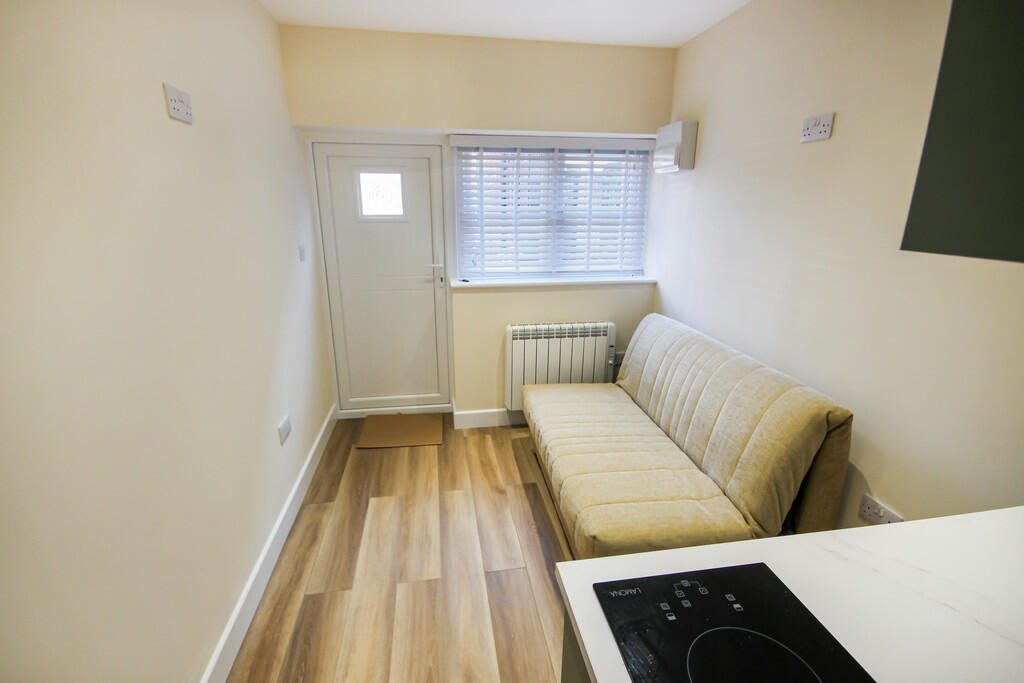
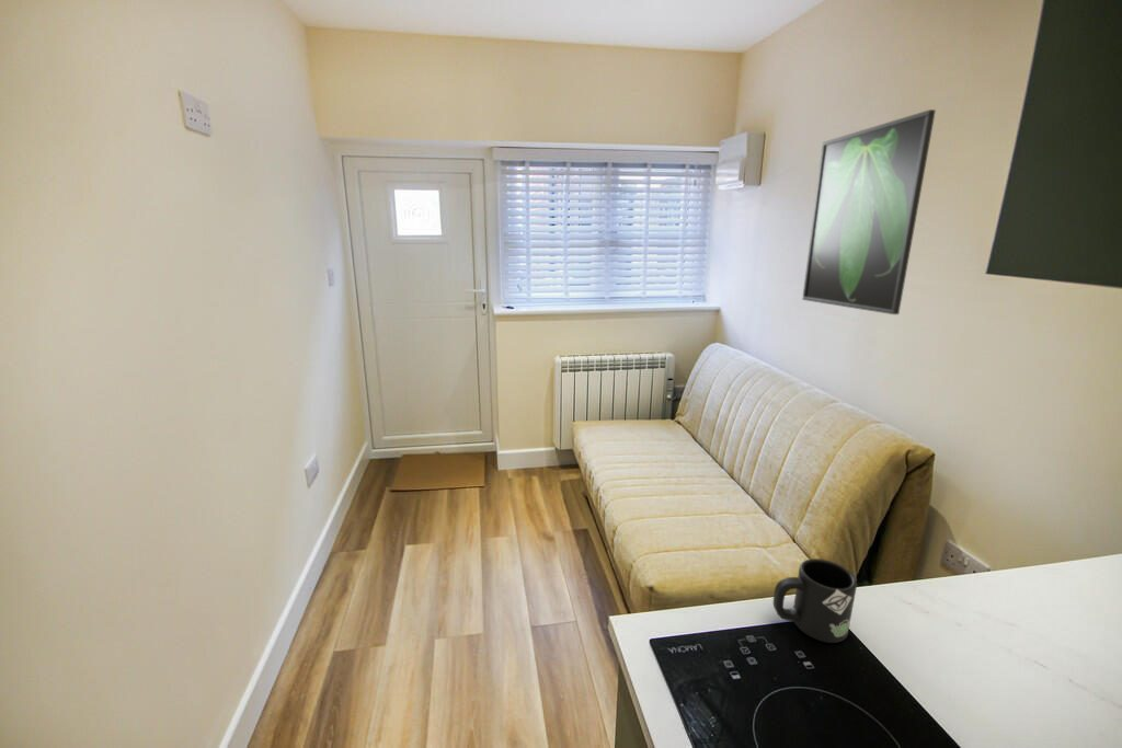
+ mug [772,557,858,644]
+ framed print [801,108,937,315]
